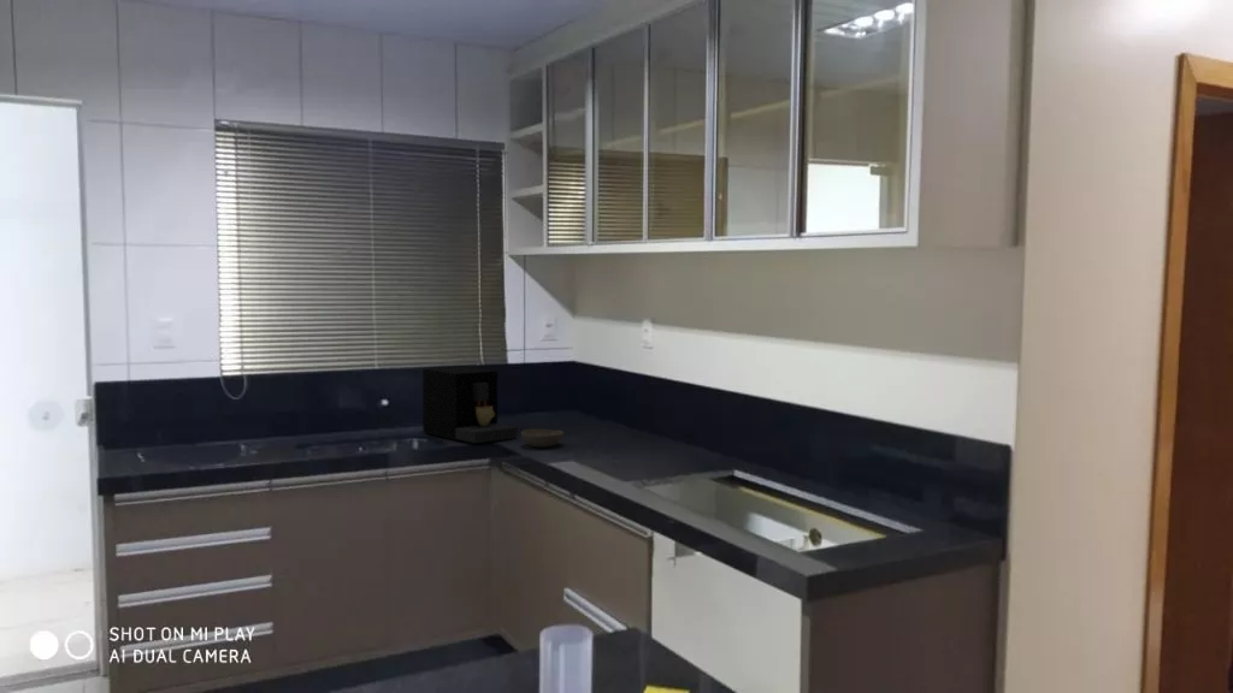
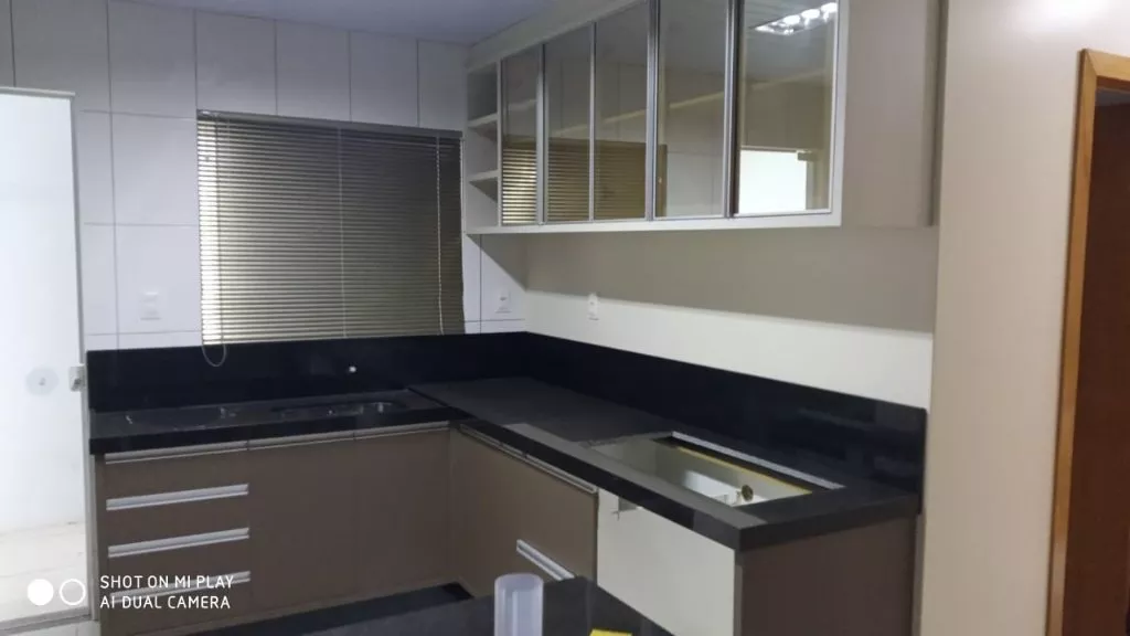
- bowl [520,428,565,449]
- coffee maker [421,366,519,444]
